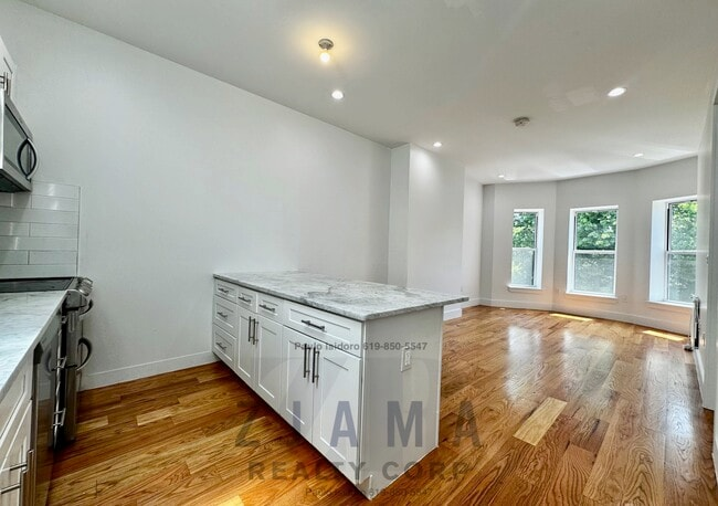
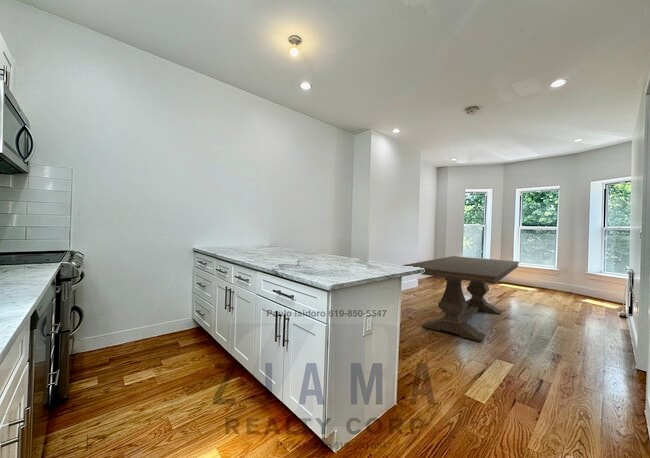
+ dining table [402,255,521,343]
